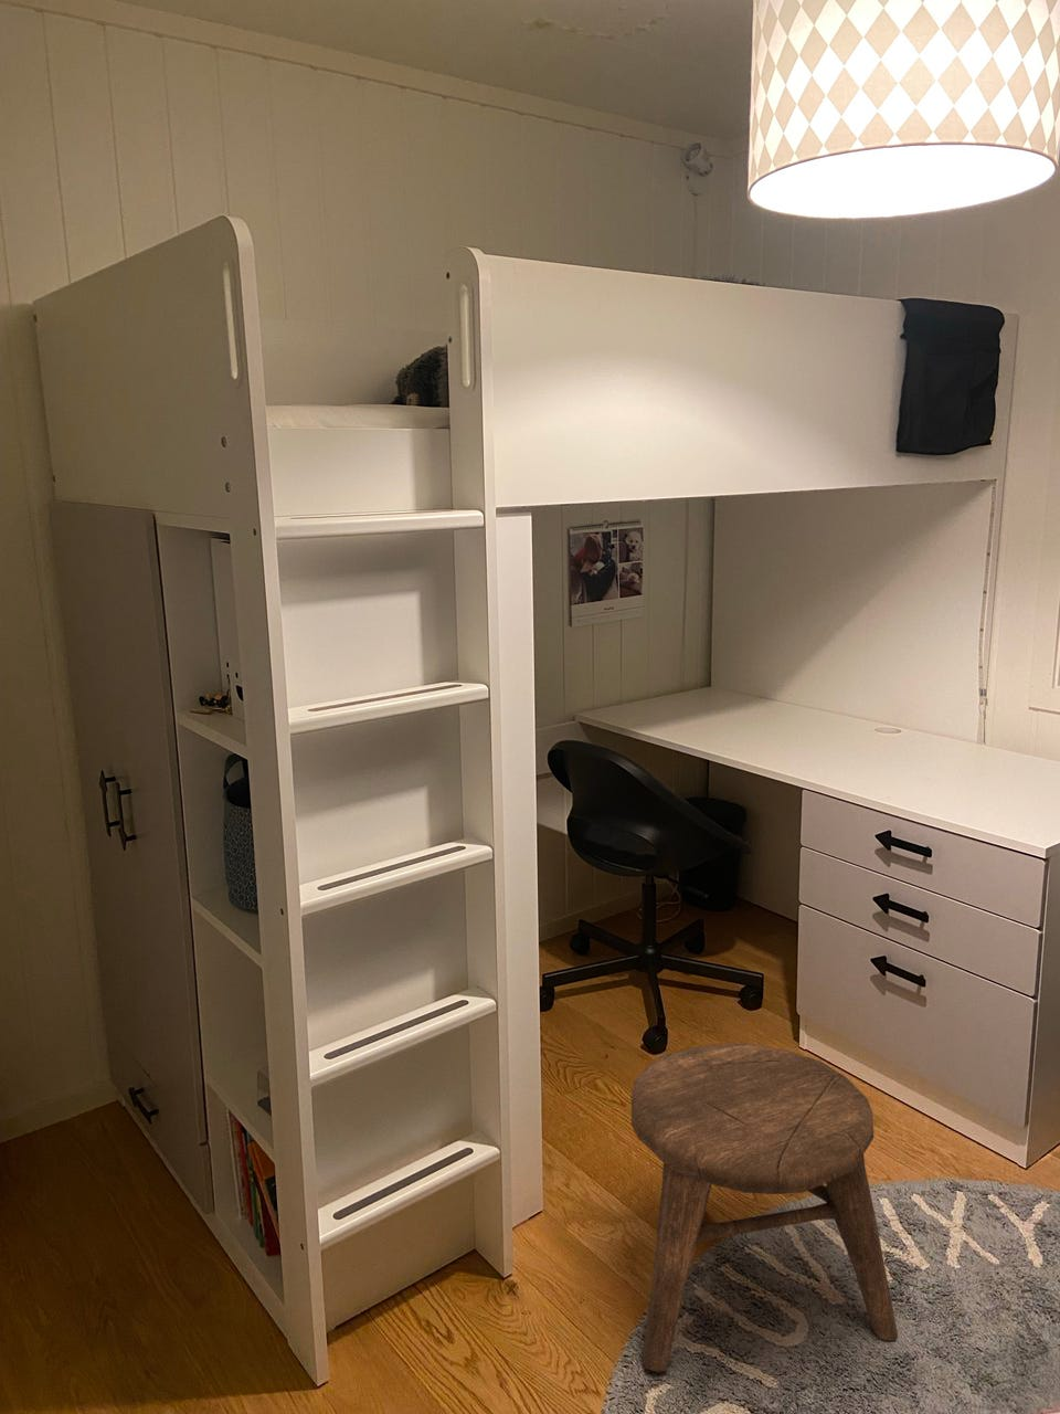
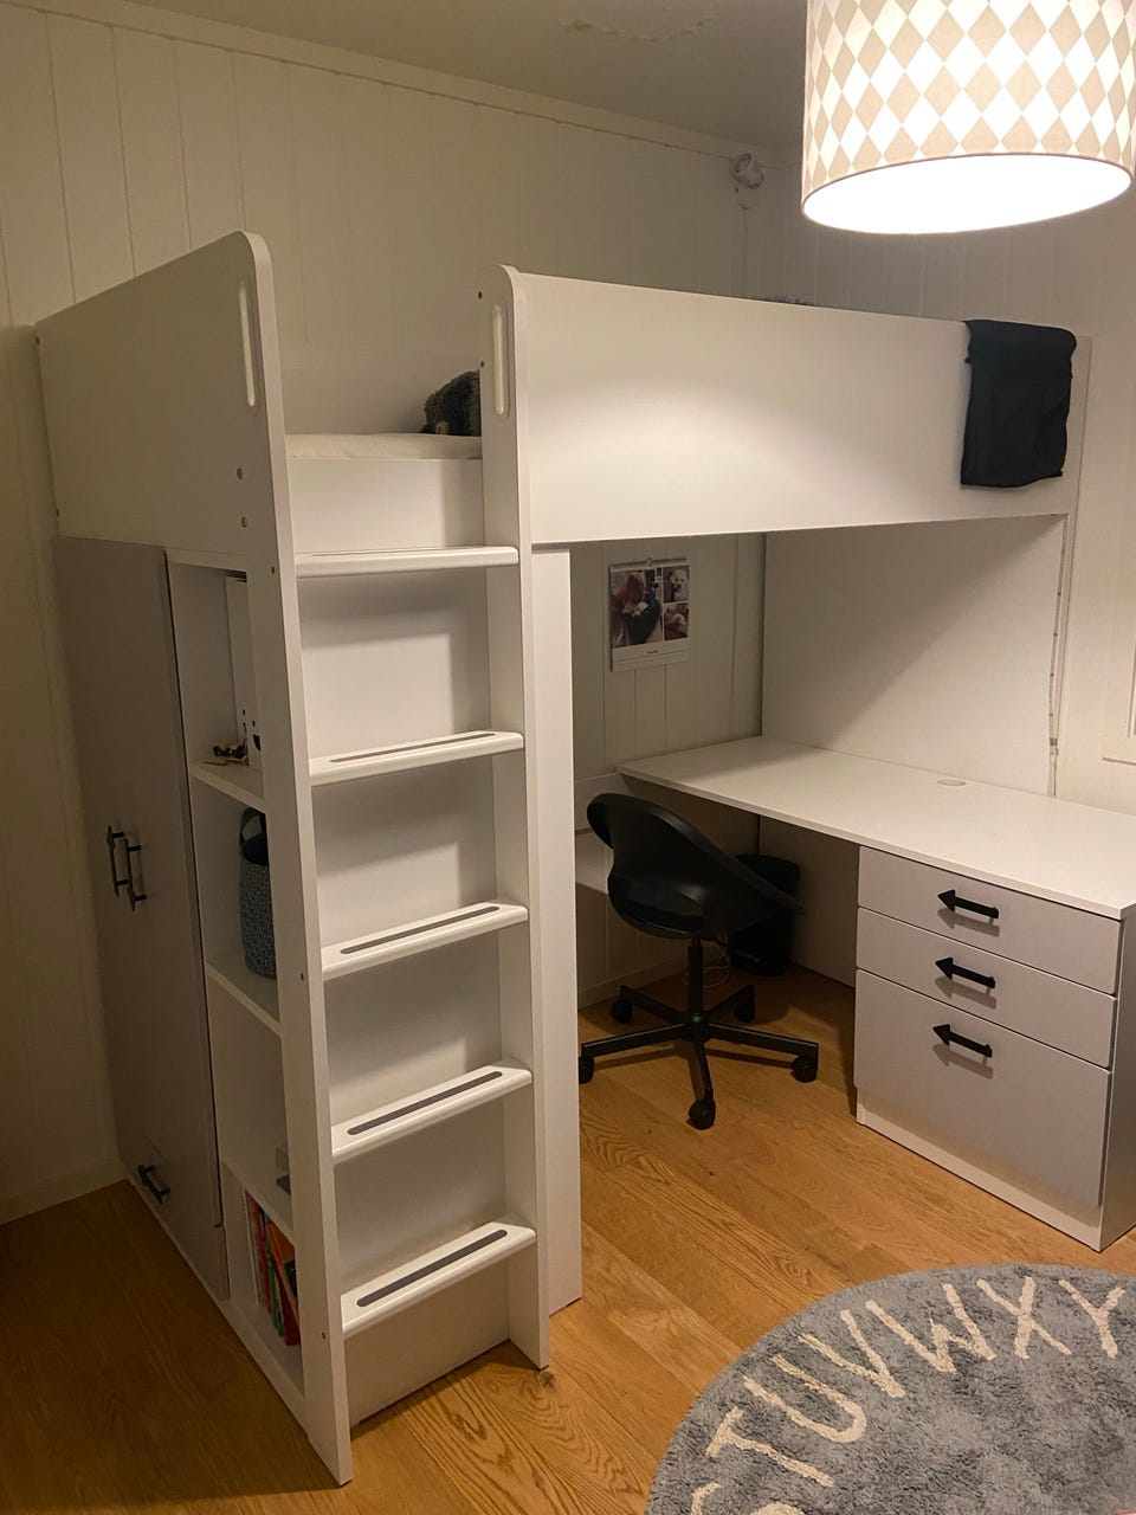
- stool [630,1043,899,1373]
